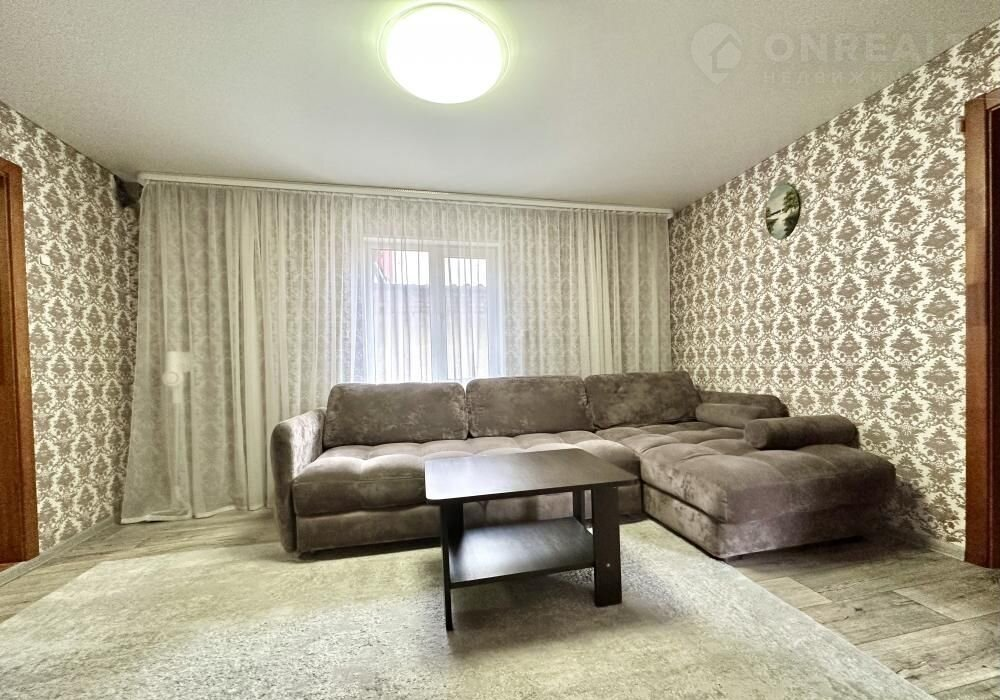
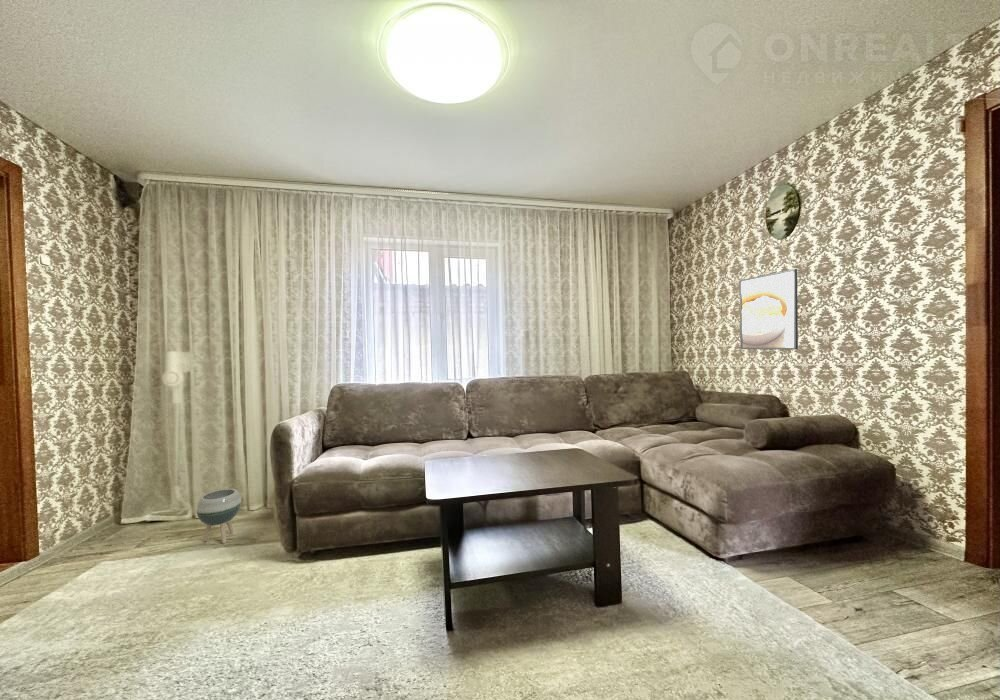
+ planter [195,488,242,544]
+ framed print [739,268,799,351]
